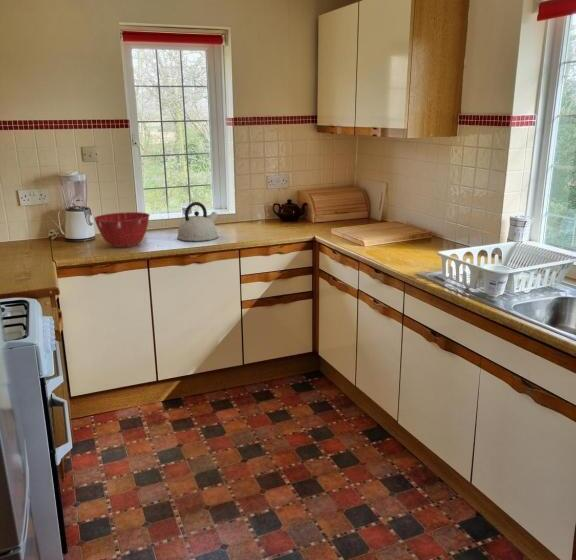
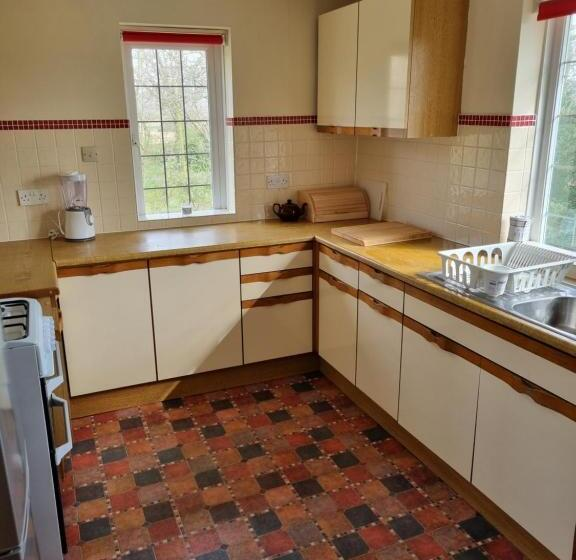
- mixing bowl [93,211,151,248]
- kettle [176,201,219,242]
